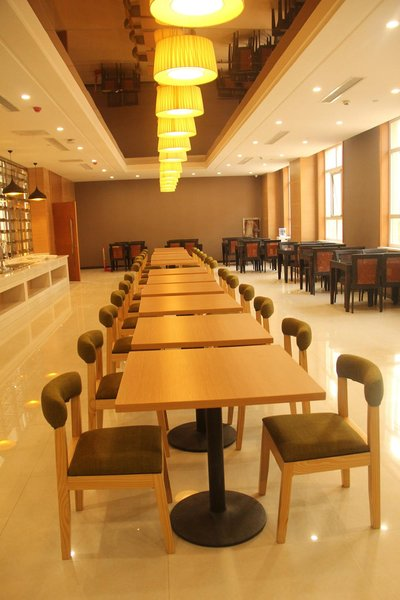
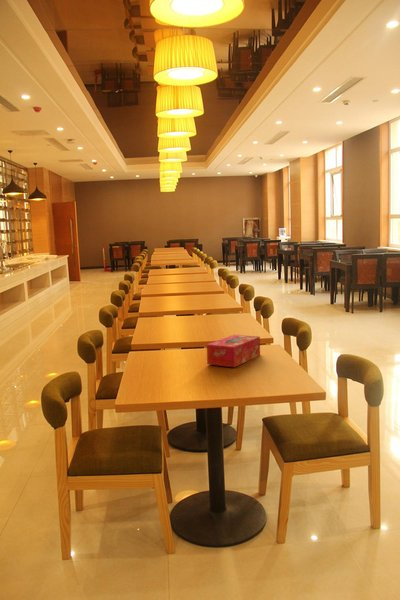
+ tissue box [206,334,261,368]
